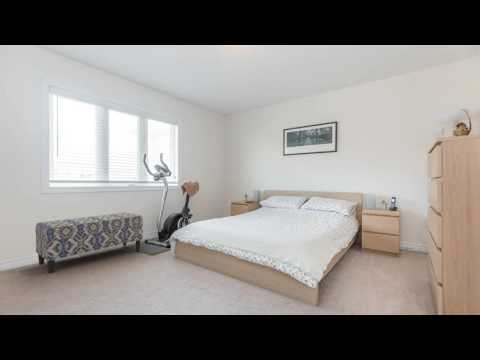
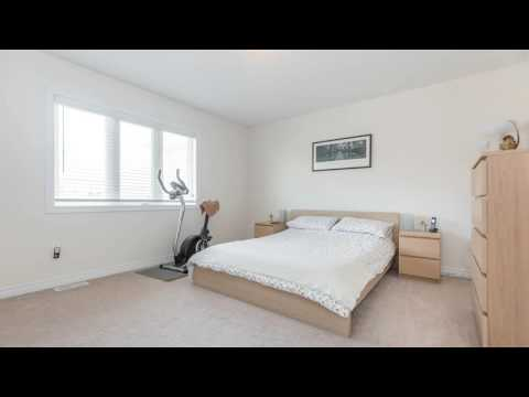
- bench [34,212,144,274]
